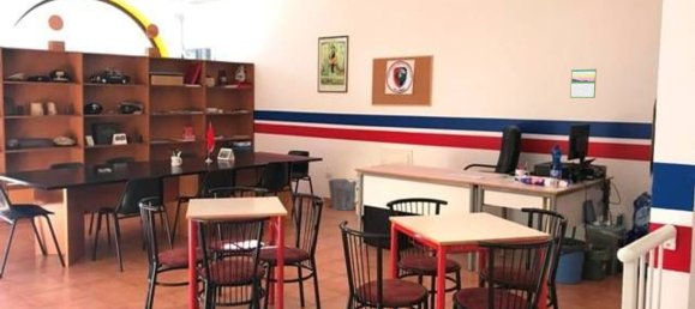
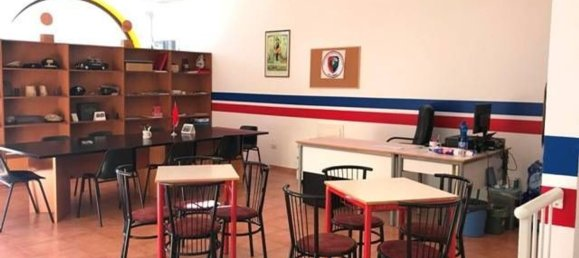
- waste bin [326,177,358,212]
- calendar [569,67,598,99]
